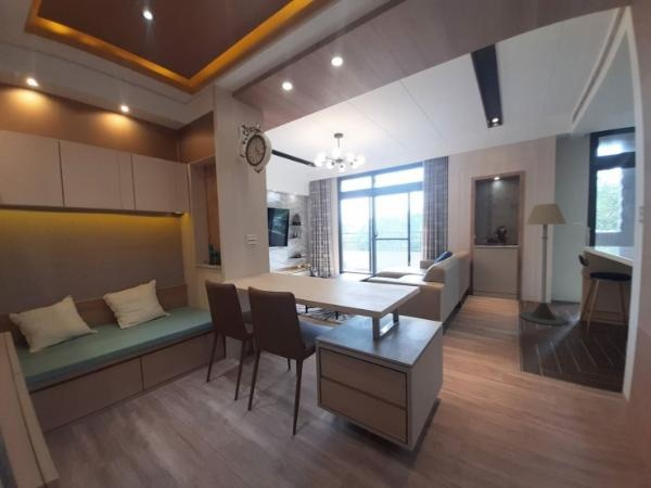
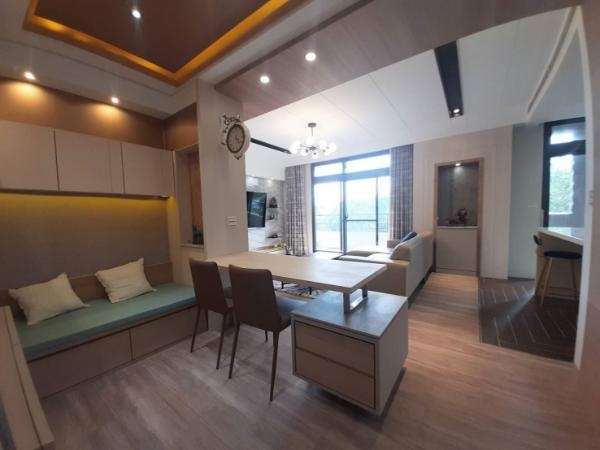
- floor lamp [520,203,569,326]
